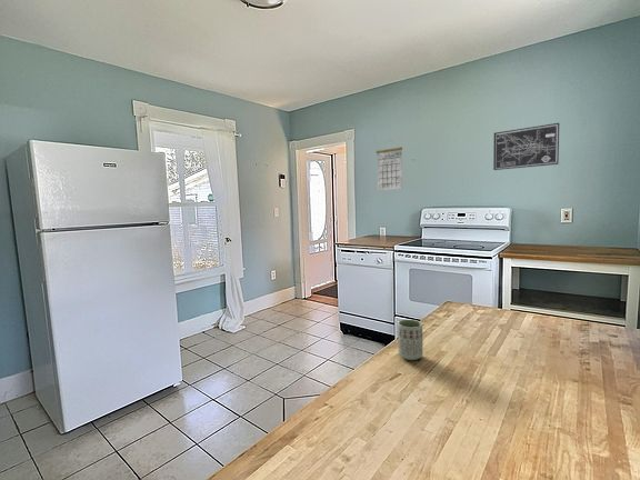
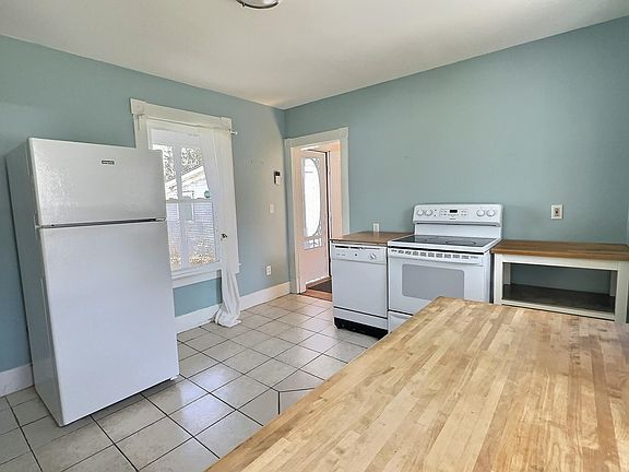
- cup [397,319,423,361]
- wall art [492,122,560,171]
- calendar [376,139,403,191]
